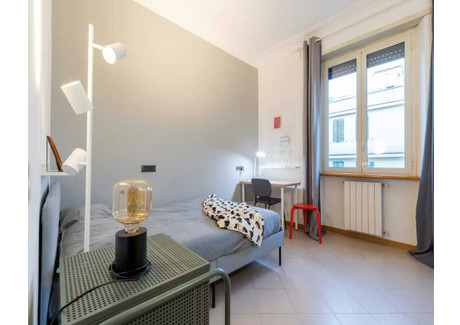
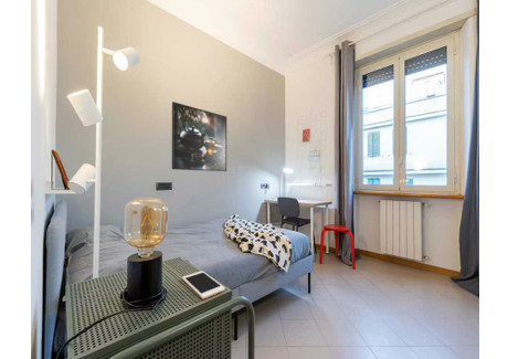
+ cell phone [181,270,226,299]
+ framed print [171,101,227,172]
